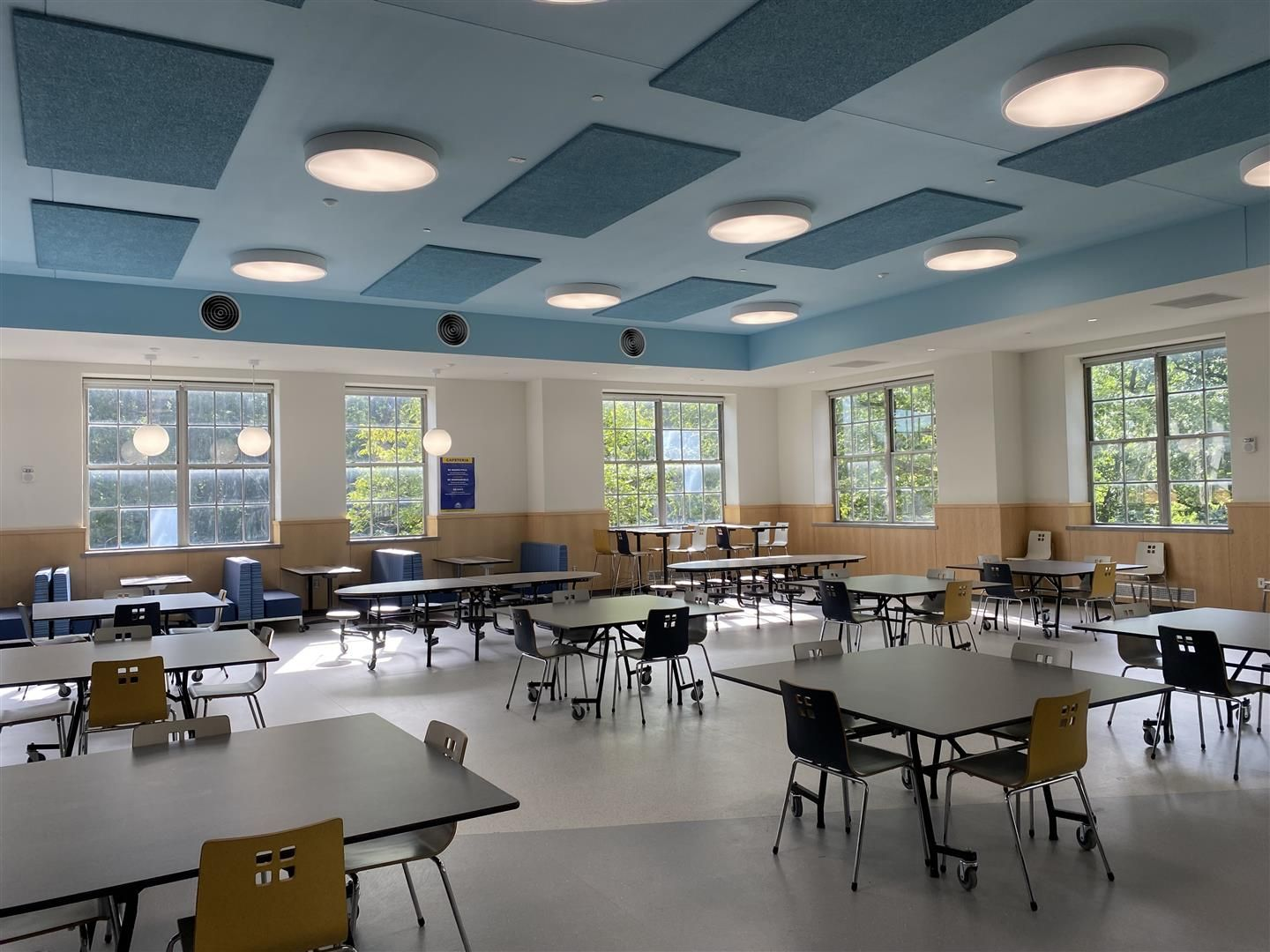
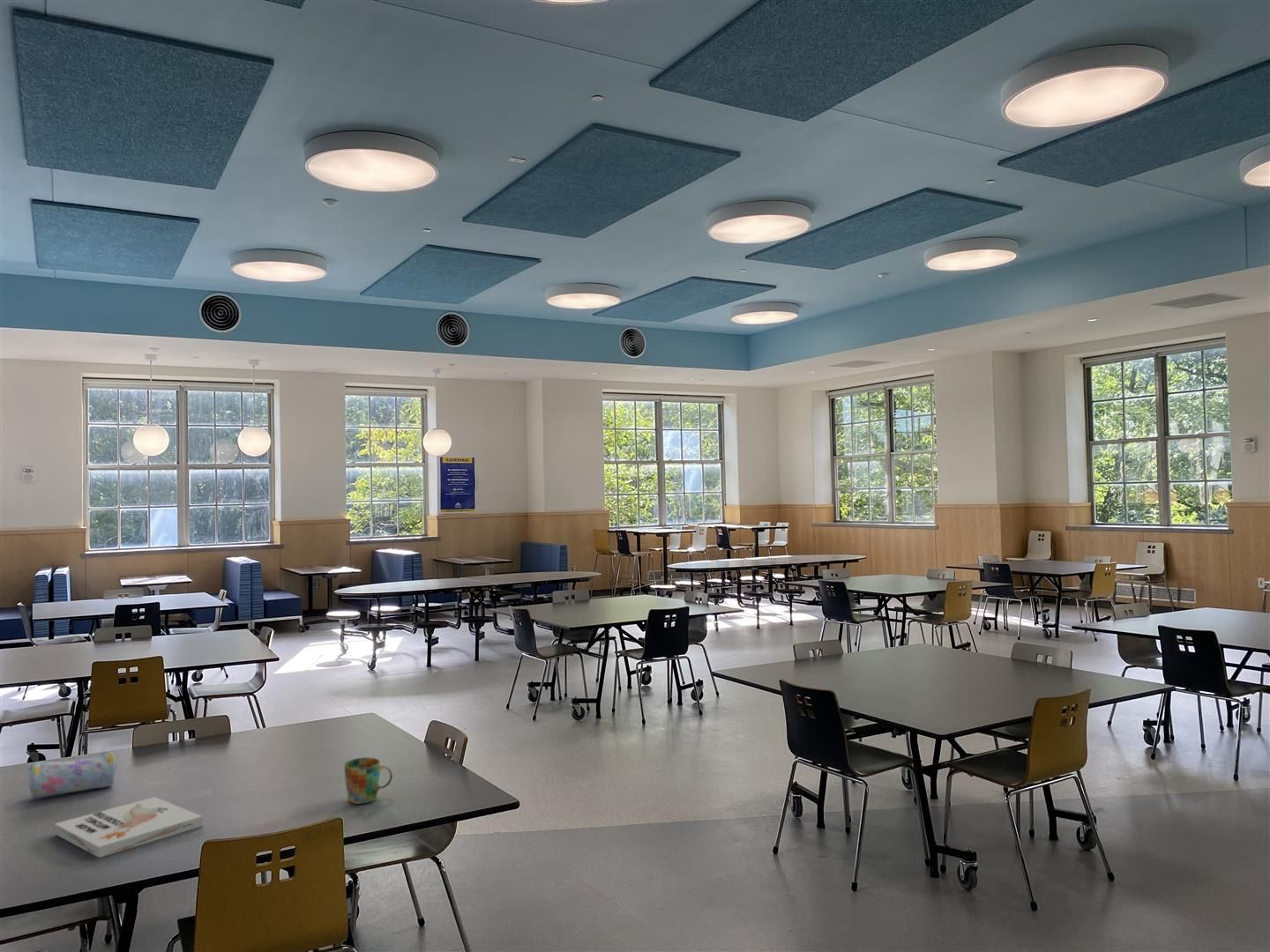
+ pencil case [27,750,117,800]
+ book [54,796,204,859]
+ mug [344,756,393,805]
